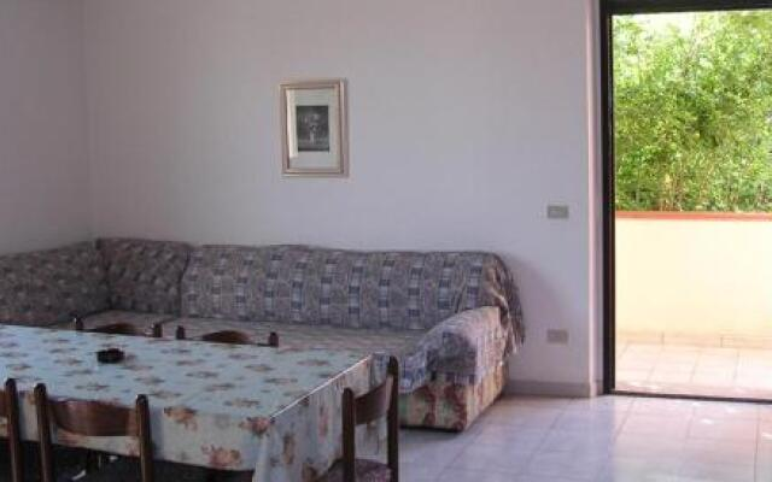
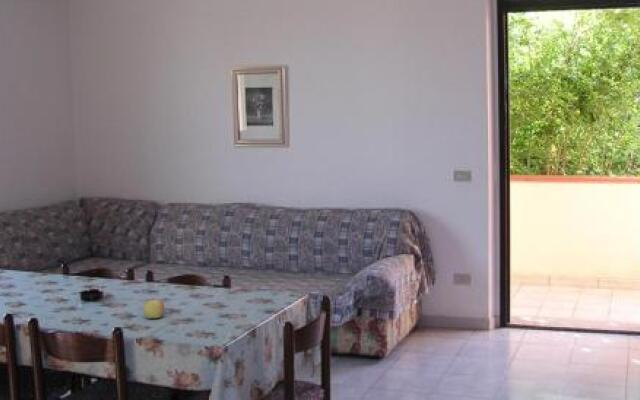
+ fruit [142,295,165,319]
